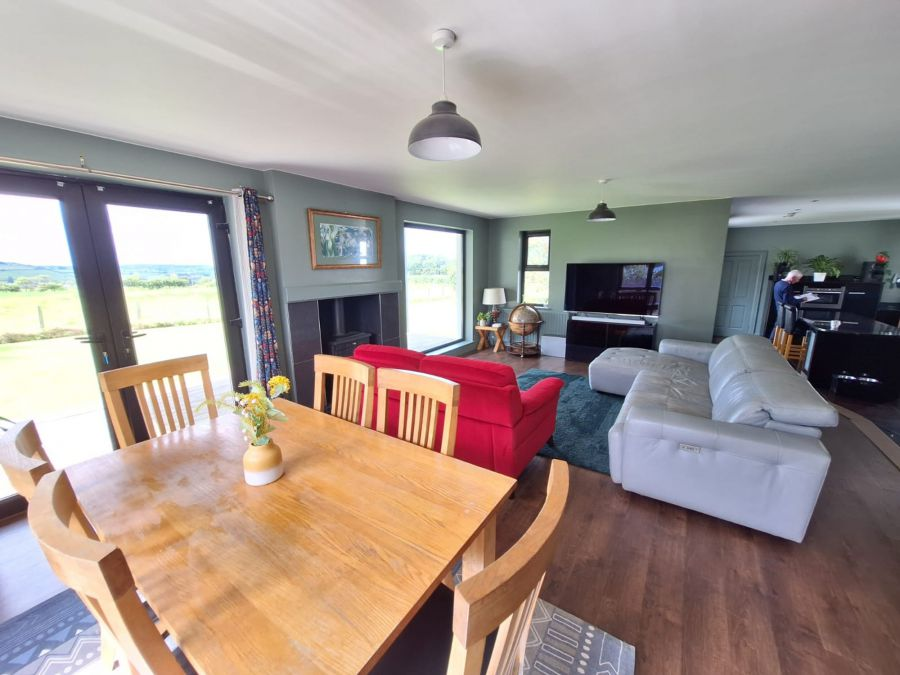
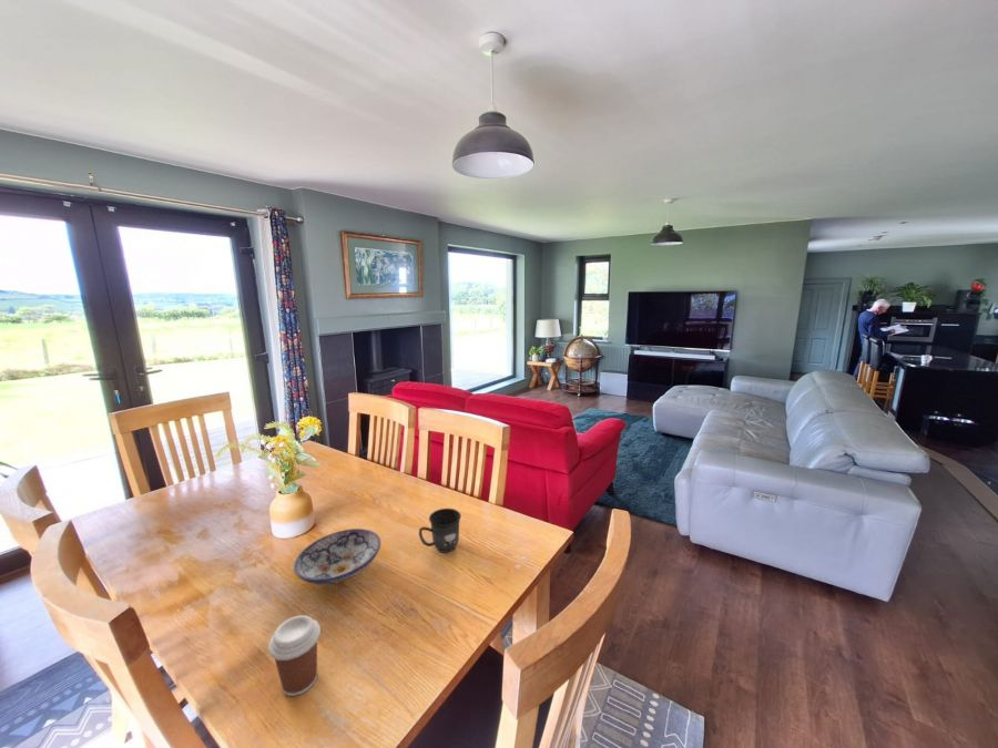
+ mug [418,508,462,554]
+ bowl [293,527,381,586]
+ coffee cup [267,614,322,697]
